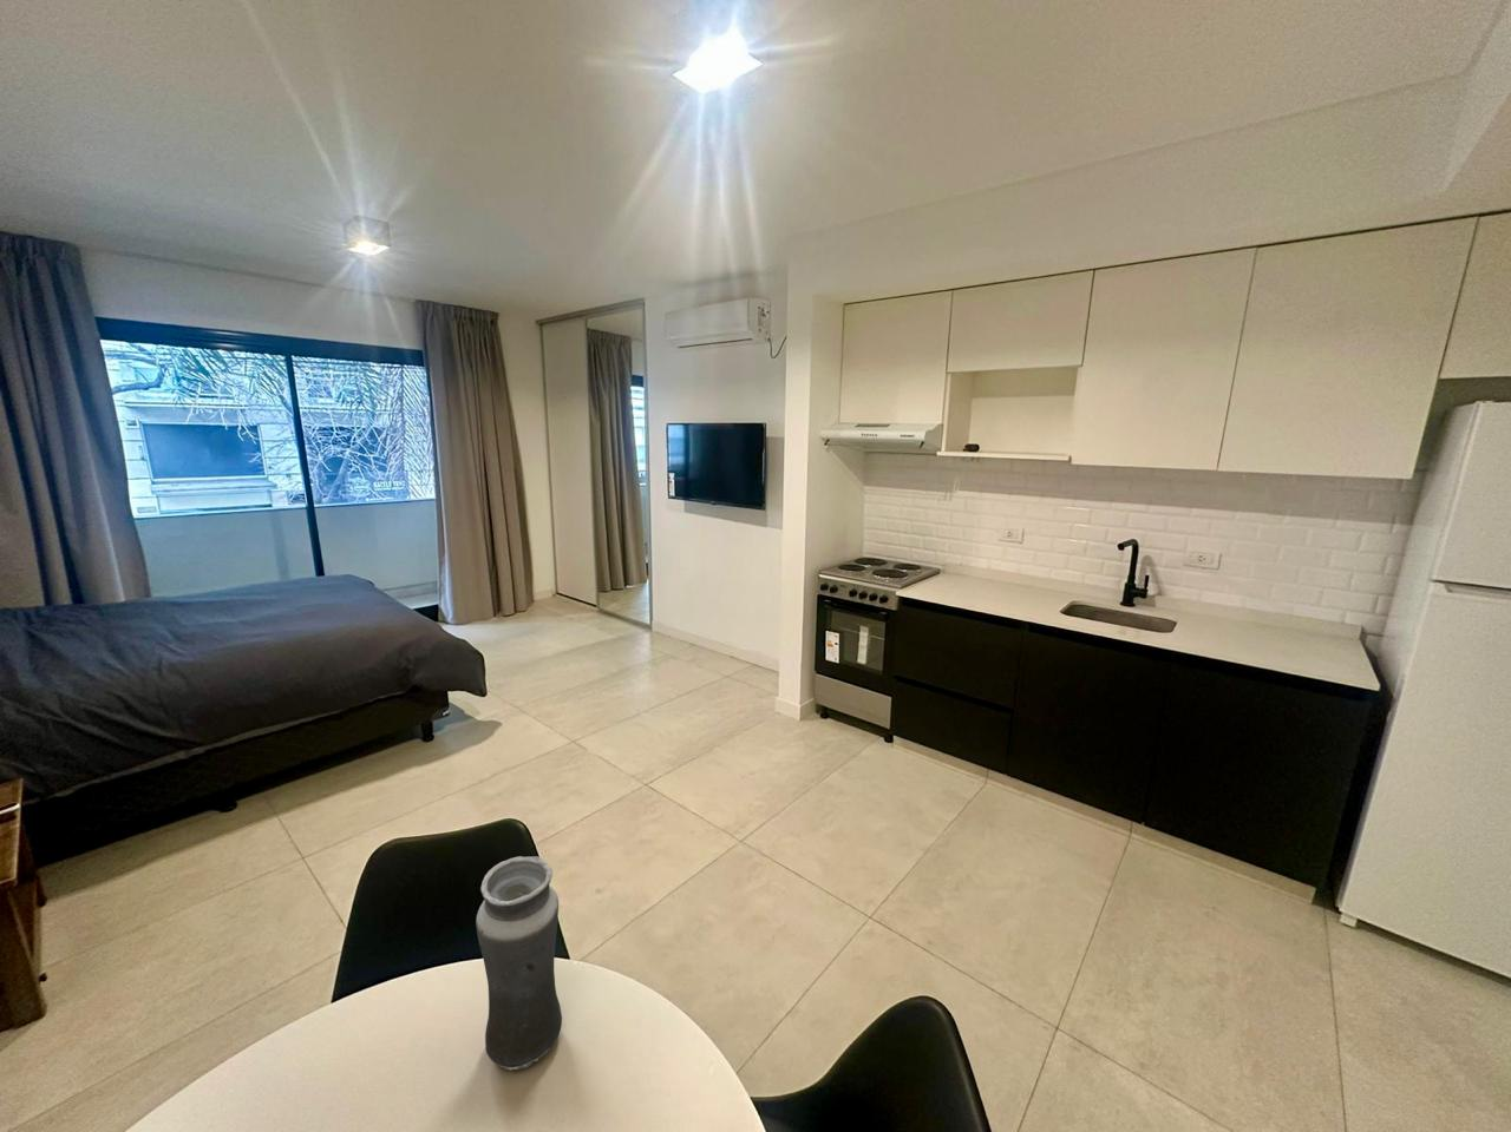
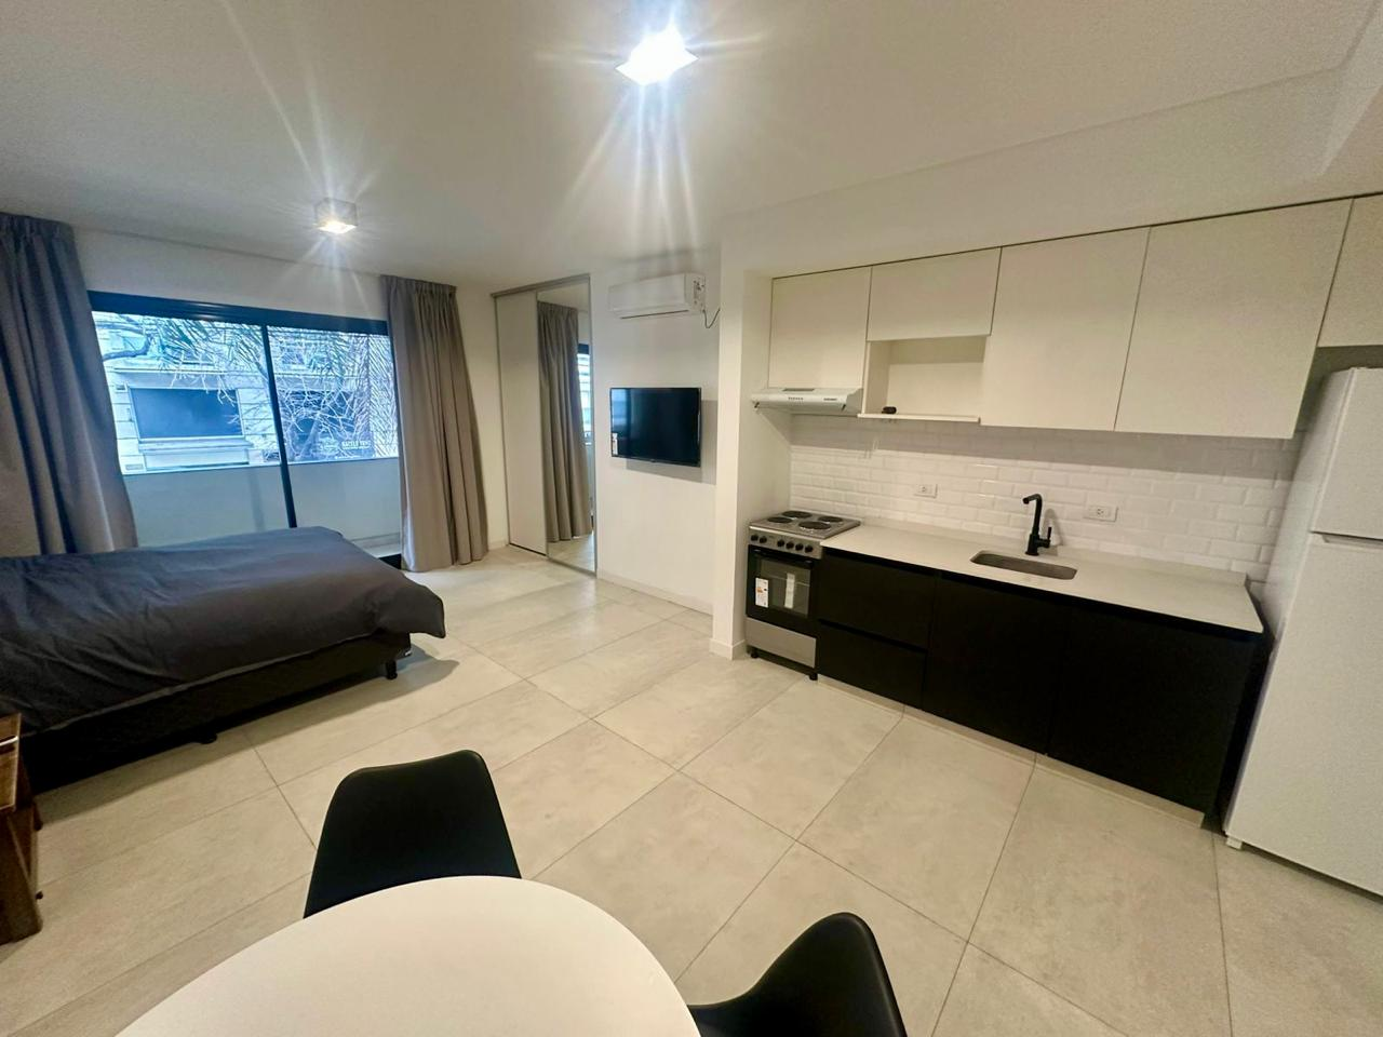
- vase [475,855,563,1070]
